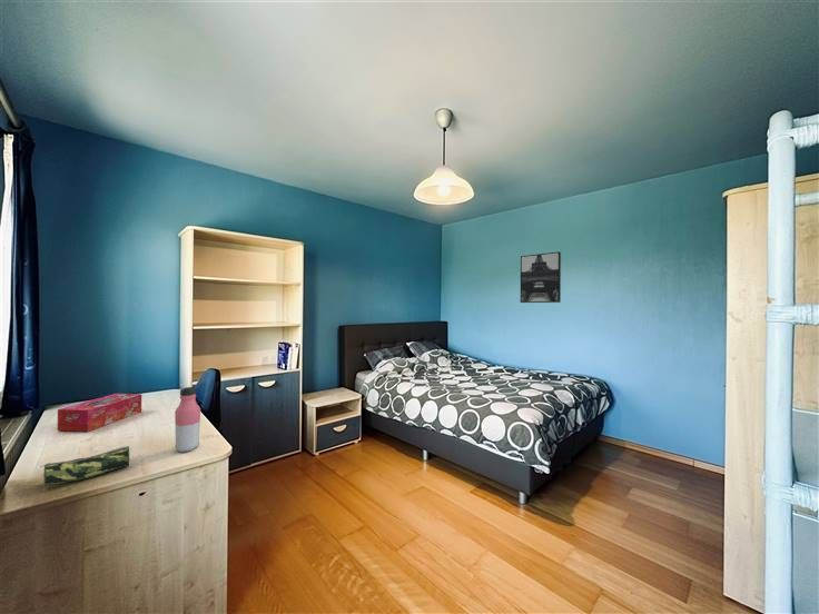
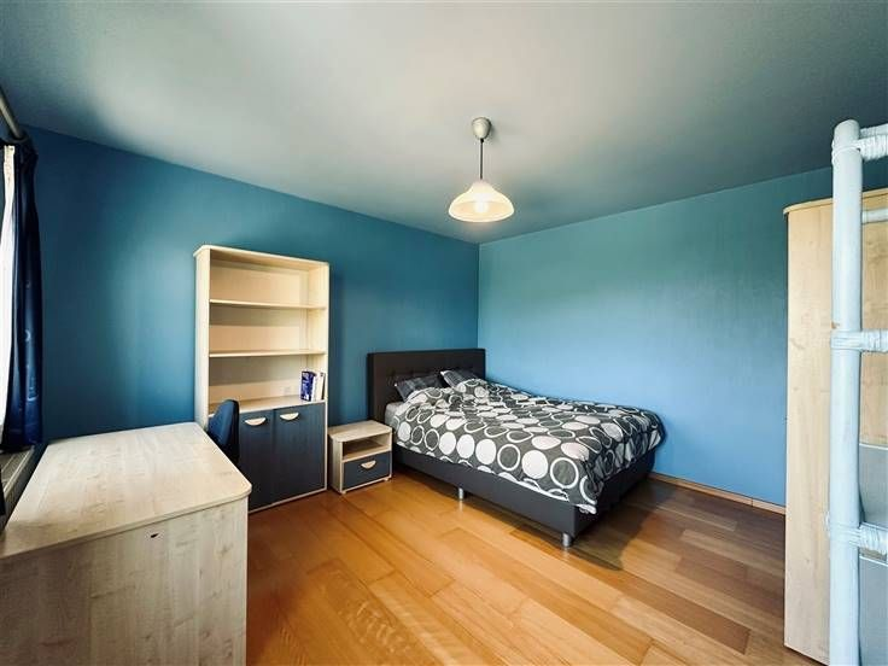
- tissue box [57,393,142,433]
- pencil case [39,445,130,487]
- water bottle [174,386,201,454]
- wall art [520,250,562,304]
